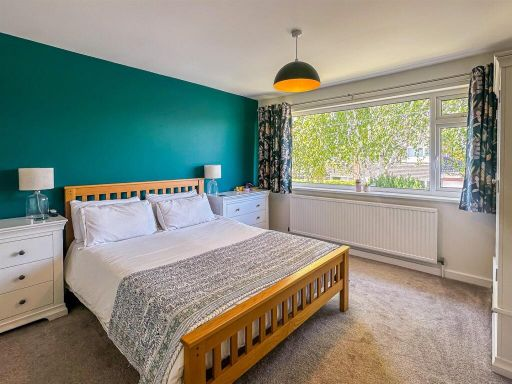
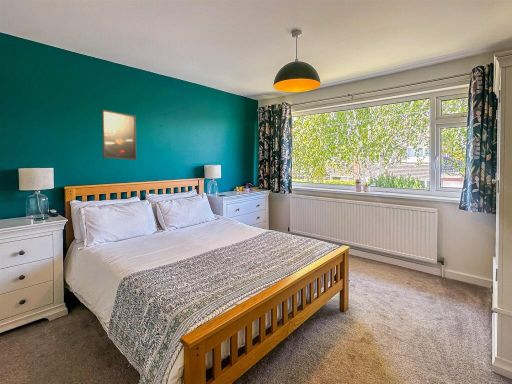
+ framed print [101,109,137,161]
